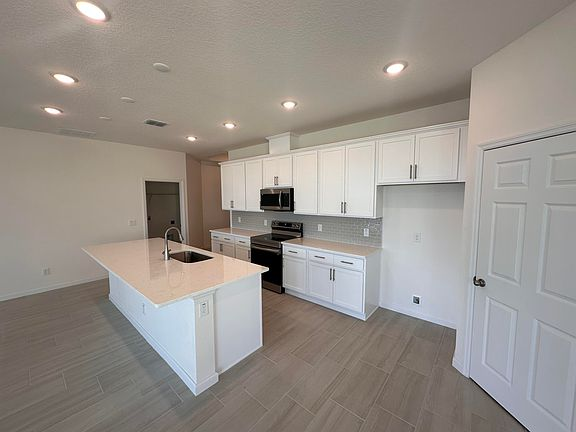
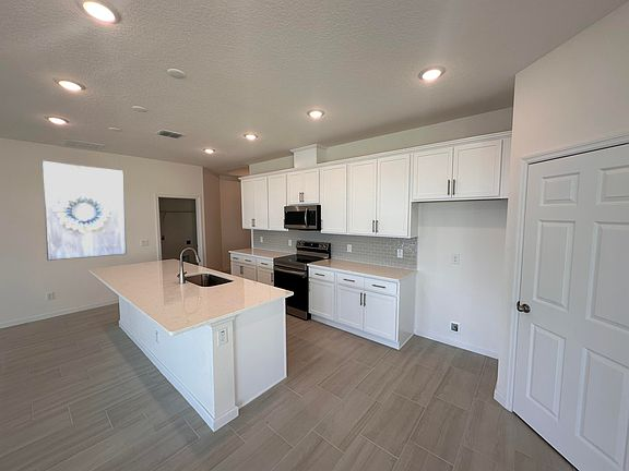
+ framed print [41,159,128,262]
